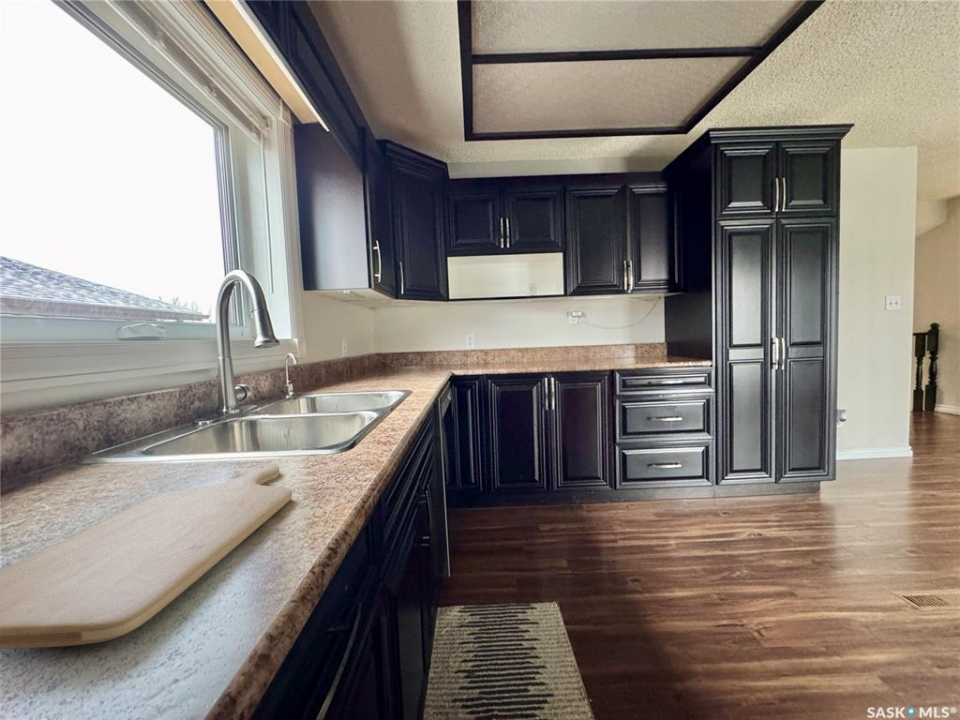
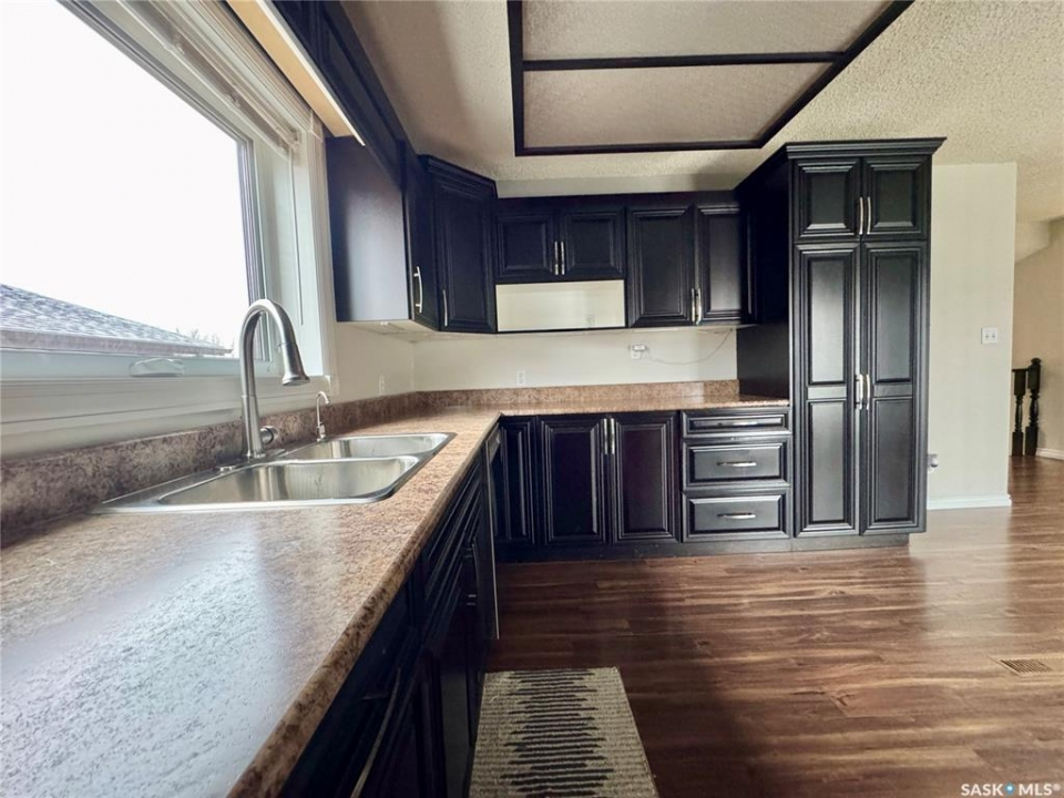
- chopping board [0,462,293,650]
